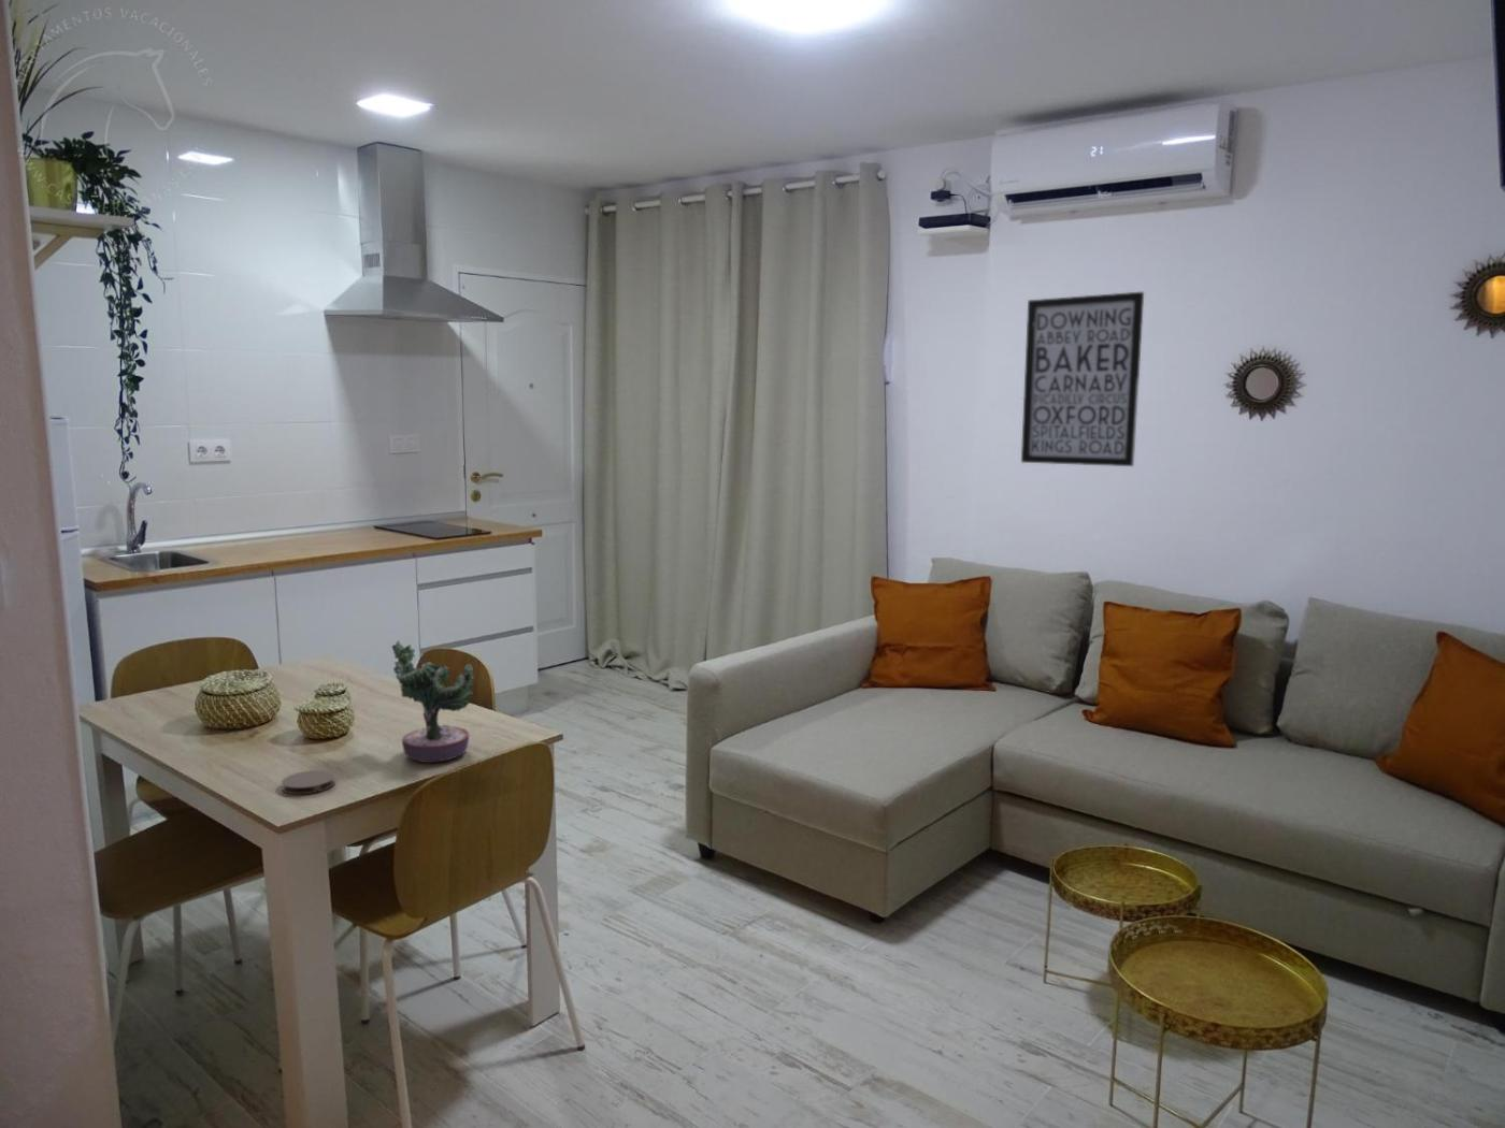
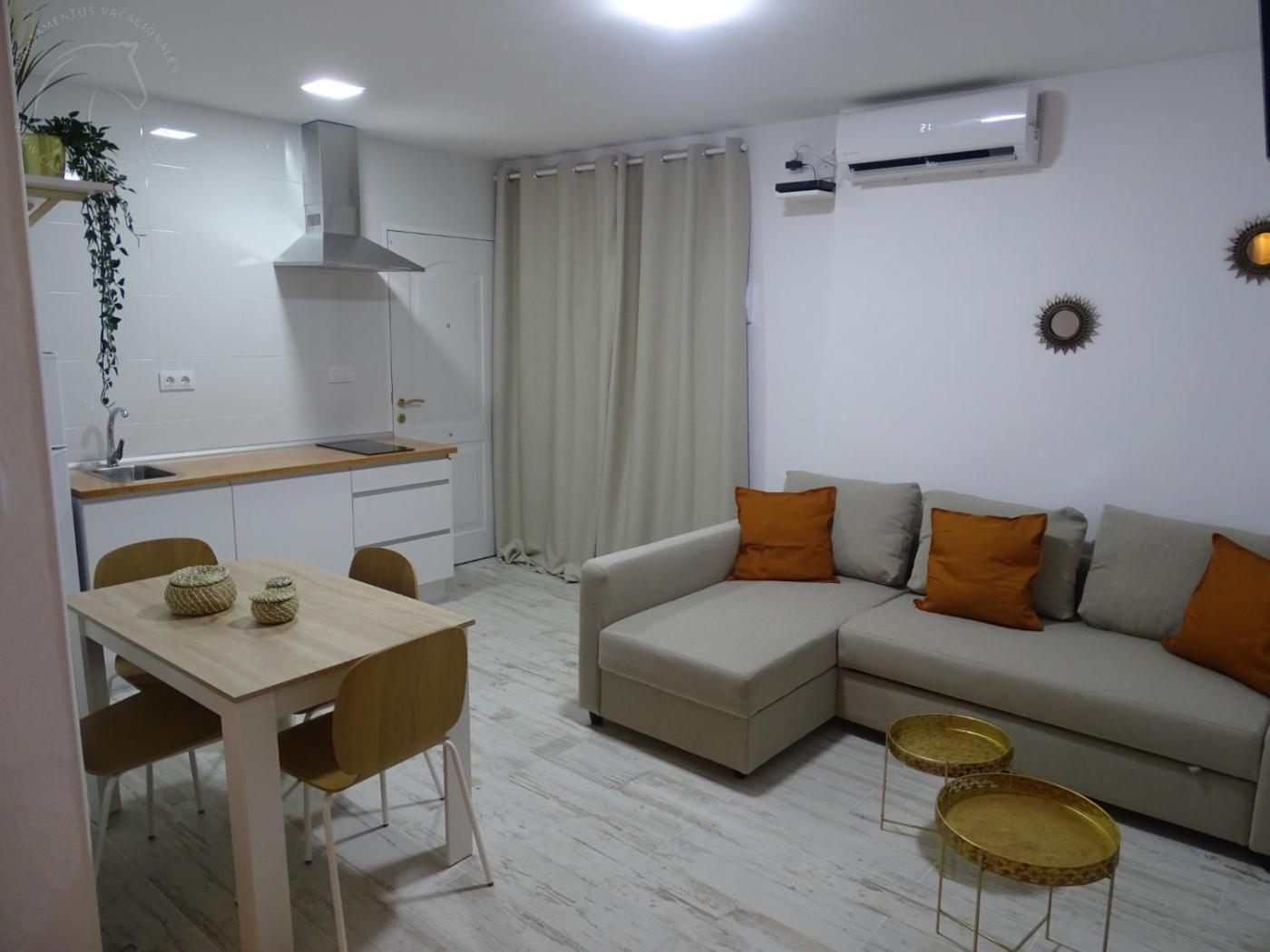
- potted plant [390,640,475,764]
- wall art [1020,291,1145,467]
- coaster [281,769,337,795]
